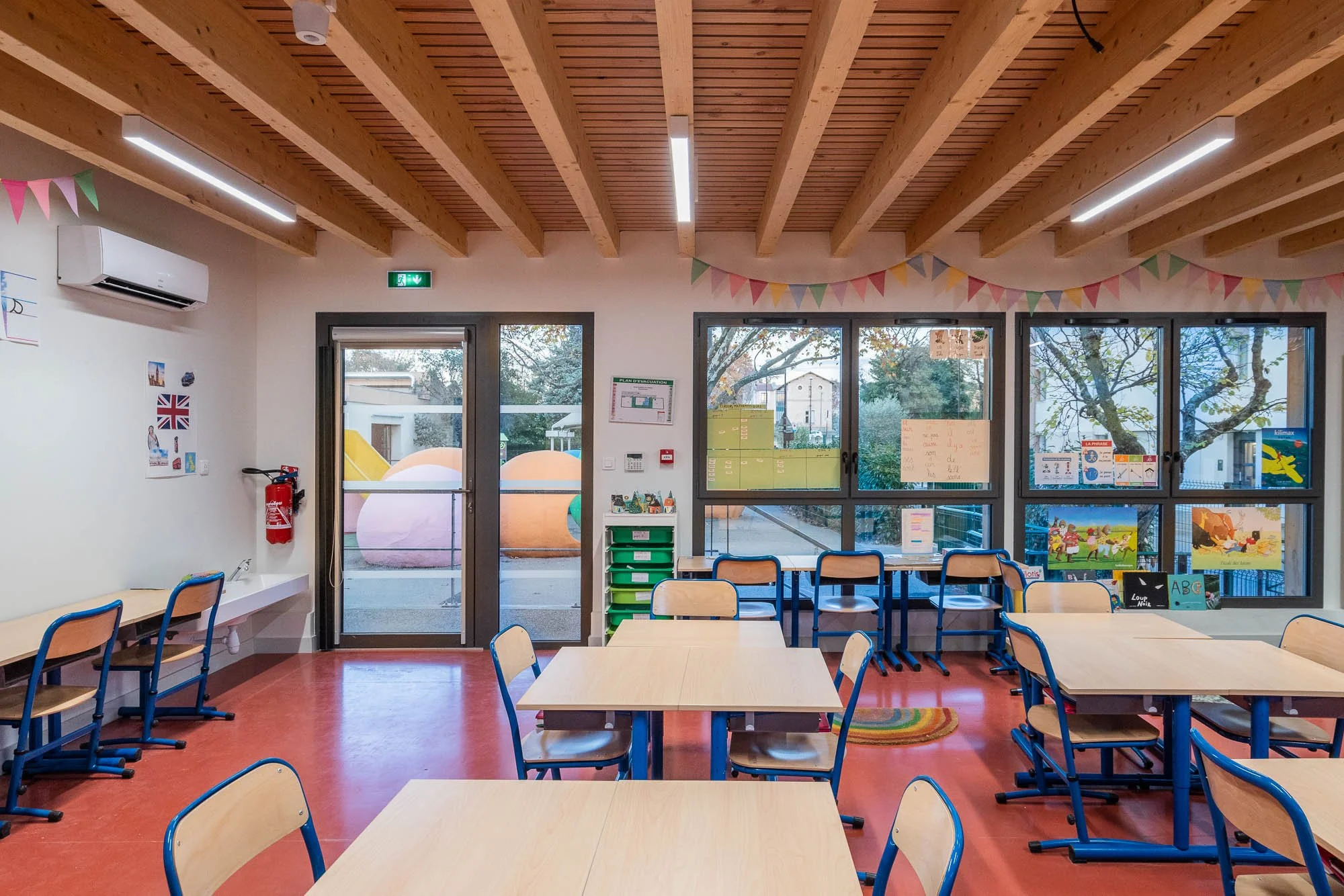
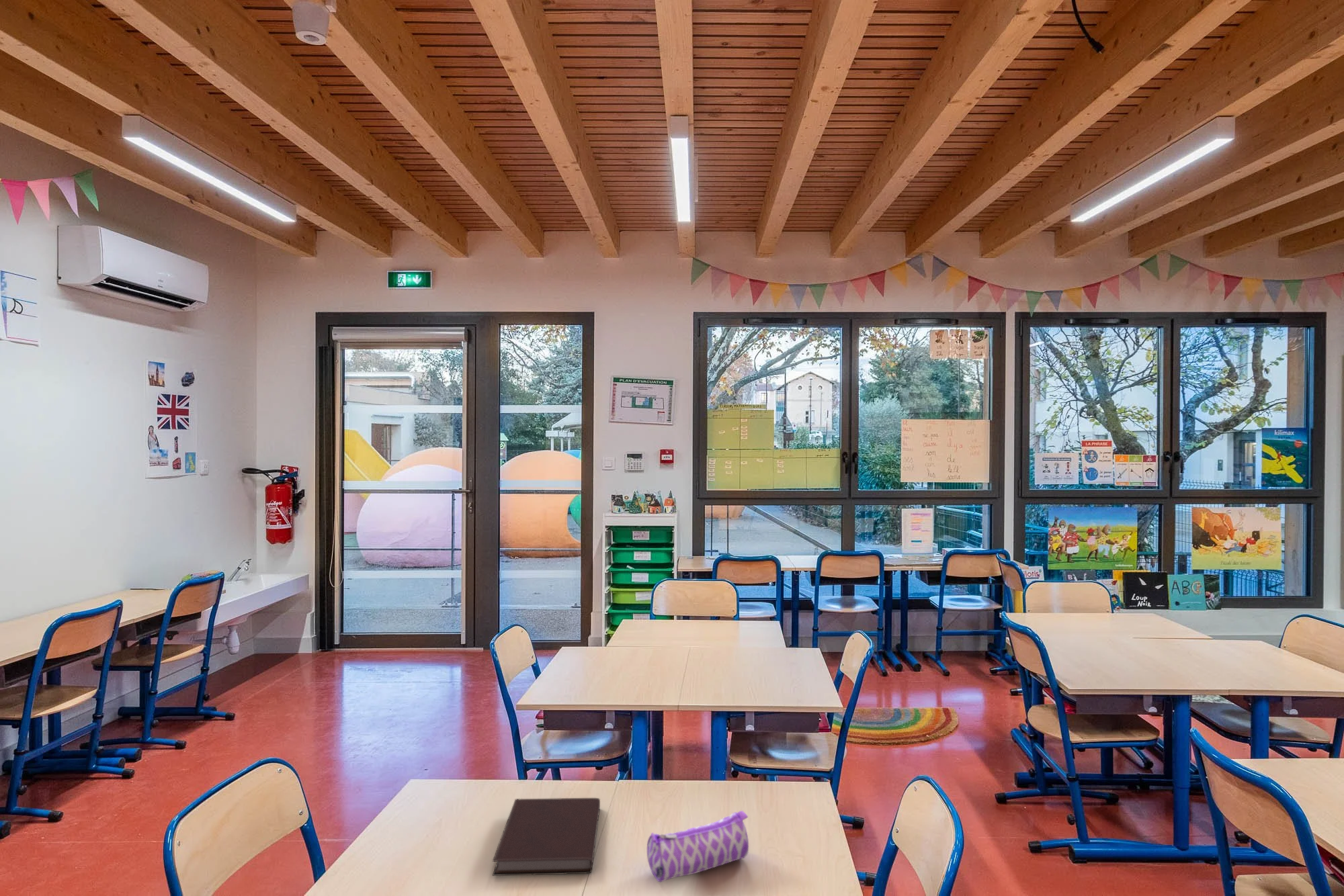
+ notebook [492,797,601,877]
+ pencil case [646,810,749,883]
